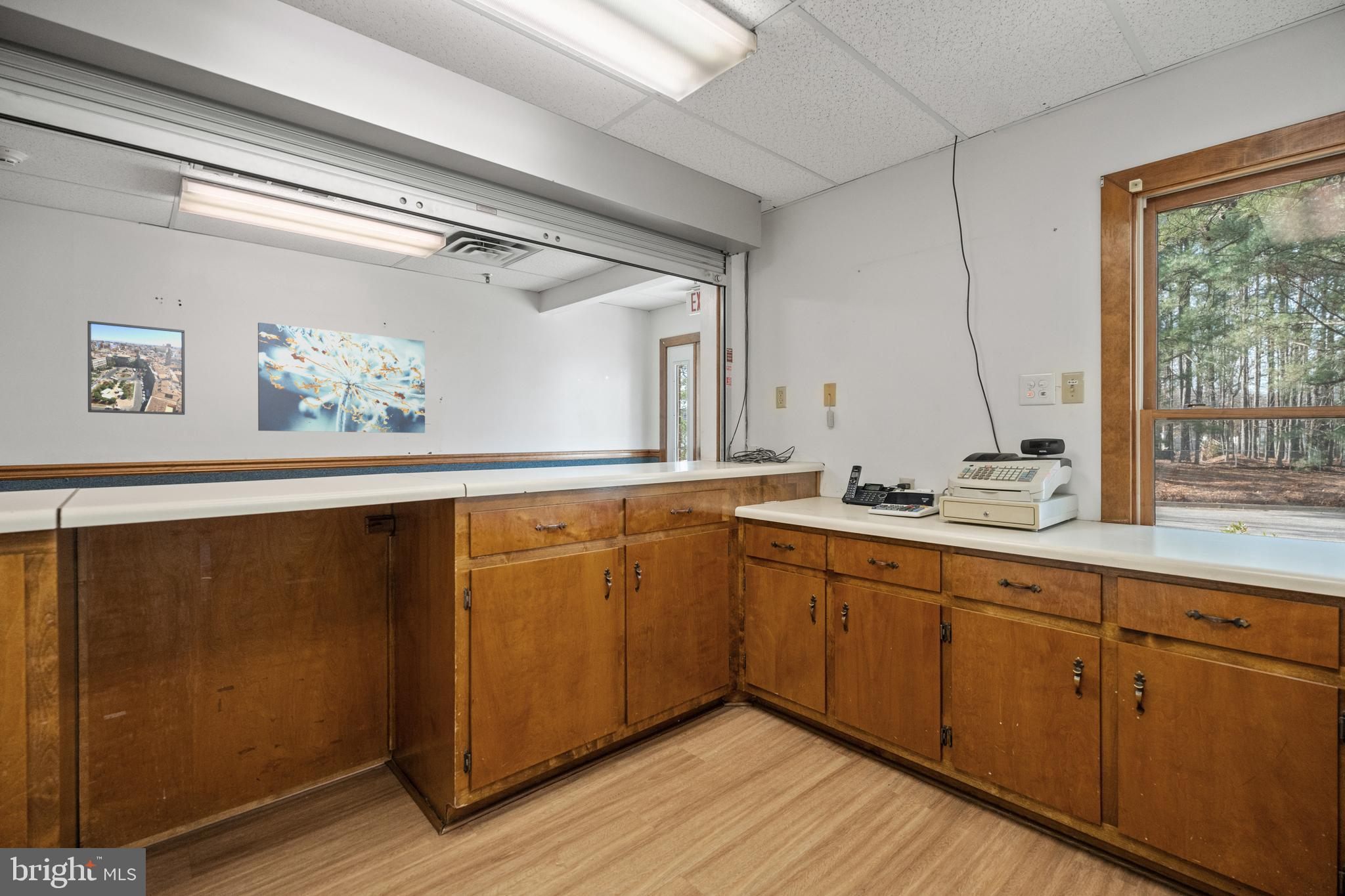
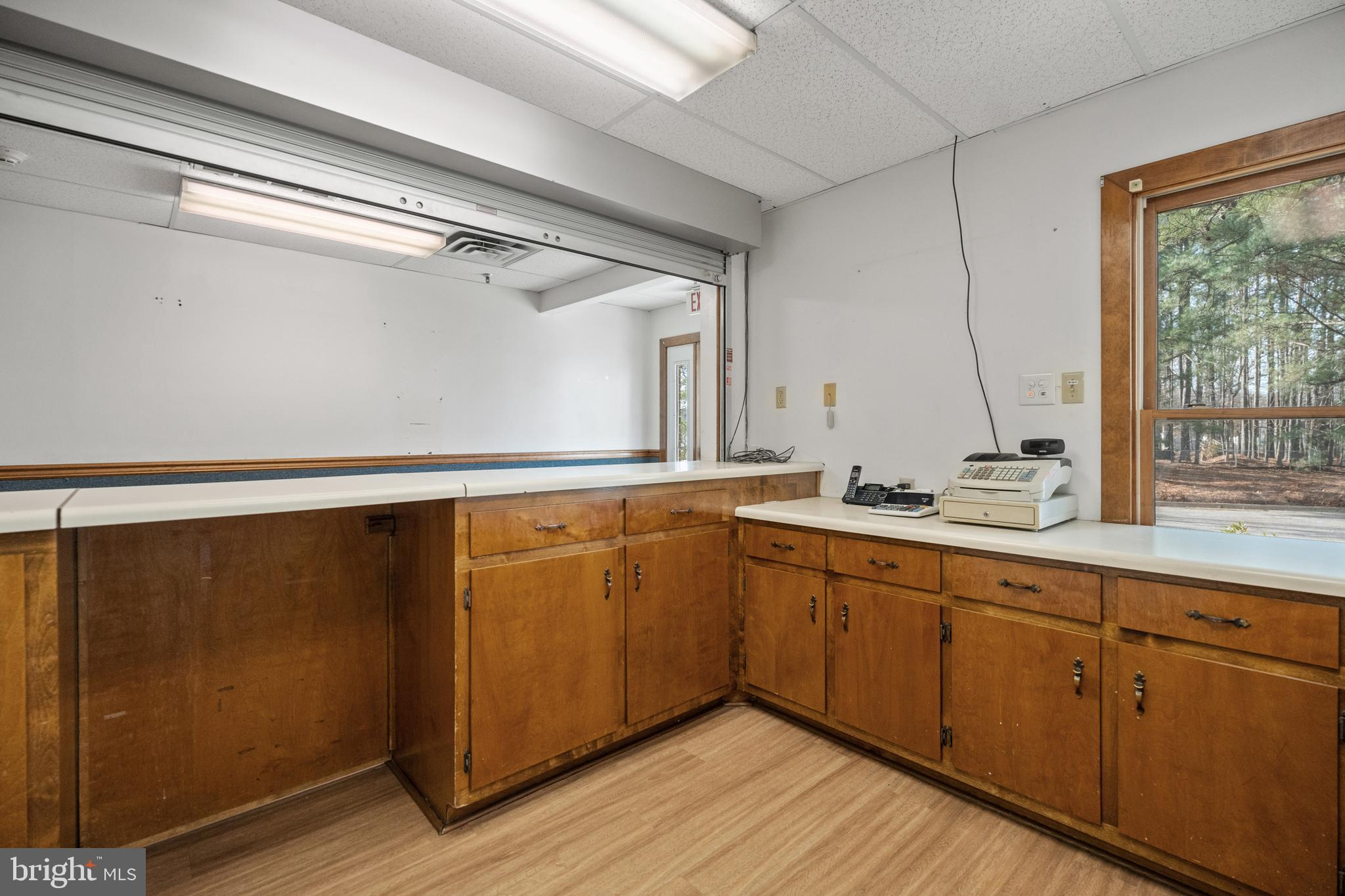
- wall art [257,322,426,434]
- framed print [87,320,185,416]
